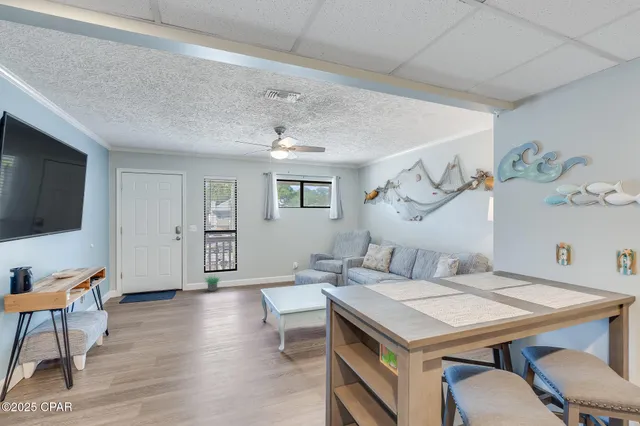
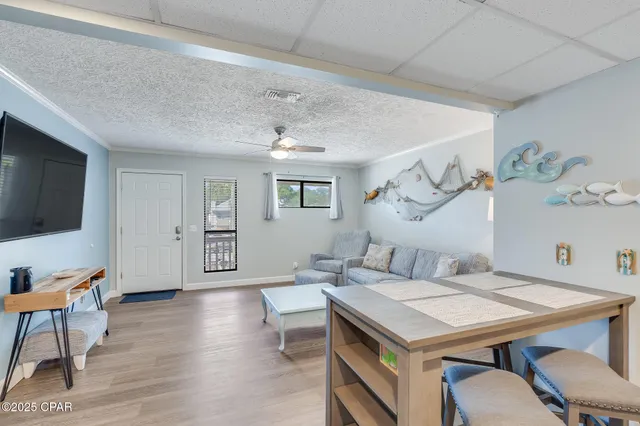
- potted plant [202,272,222,292]
